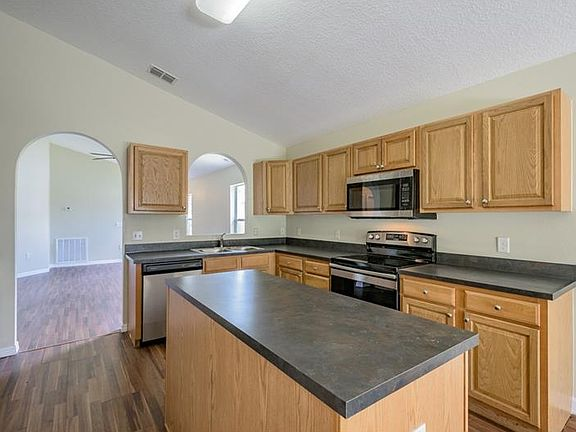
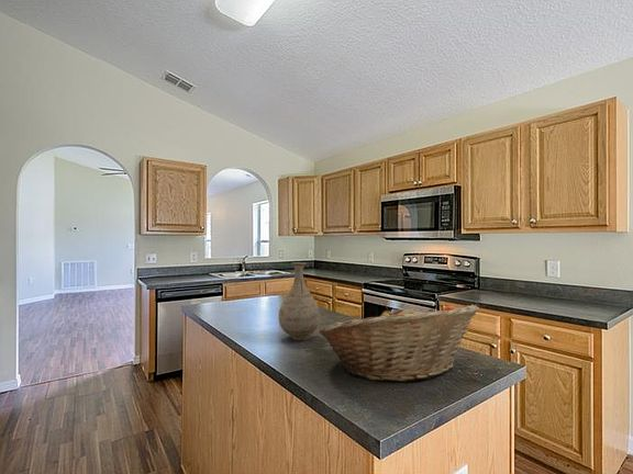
+ vase [278,261,321,341]
+ fruit basket [318,304,480,383]
